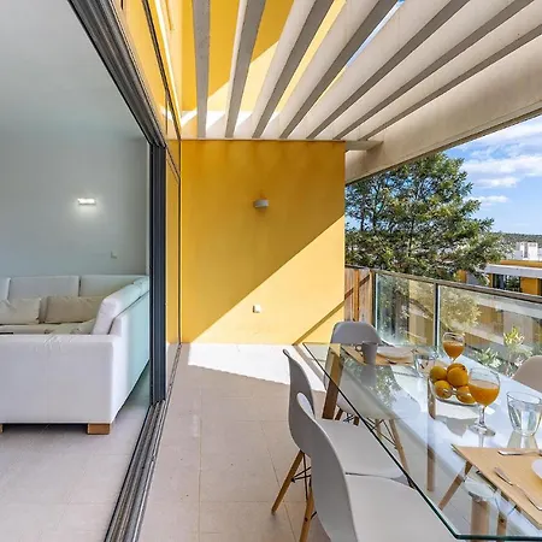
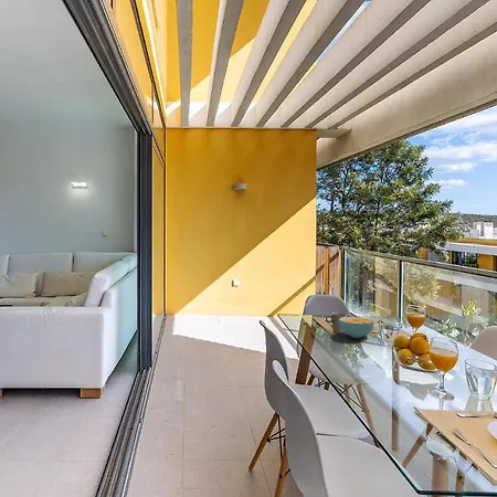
+ cereal bowl [338,316,376,339]
